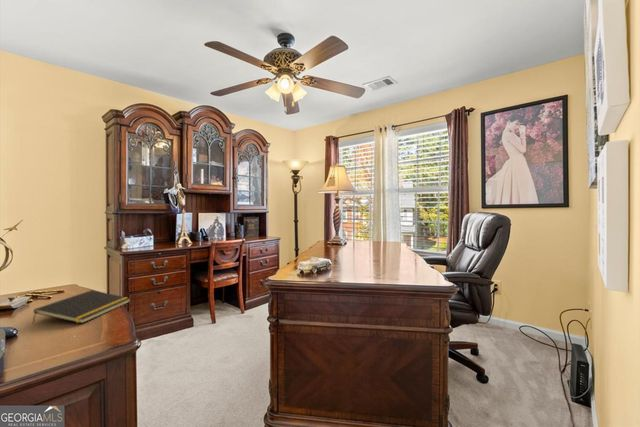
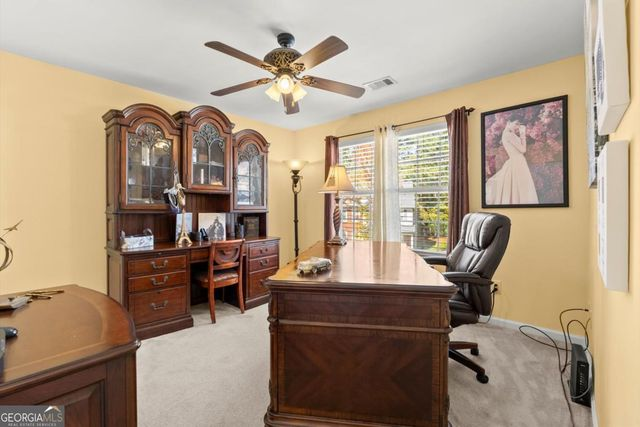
- notepad [31,289,132,325]
